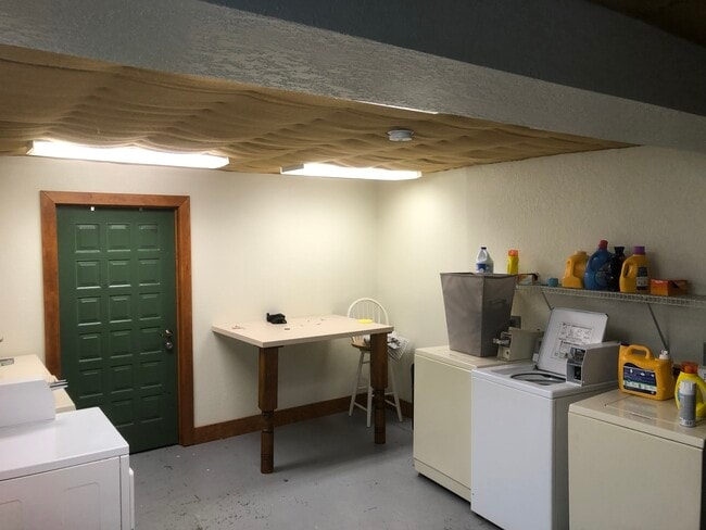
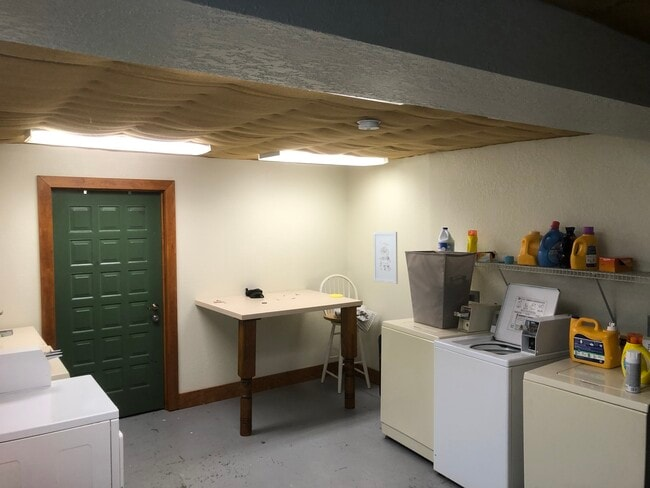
+ wall art [372,231,399,285]
